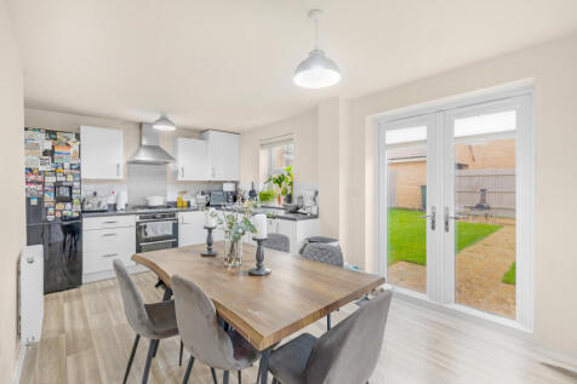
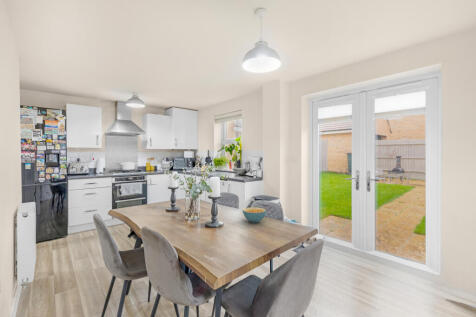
+ cereal bowl [242,206,267,224]
